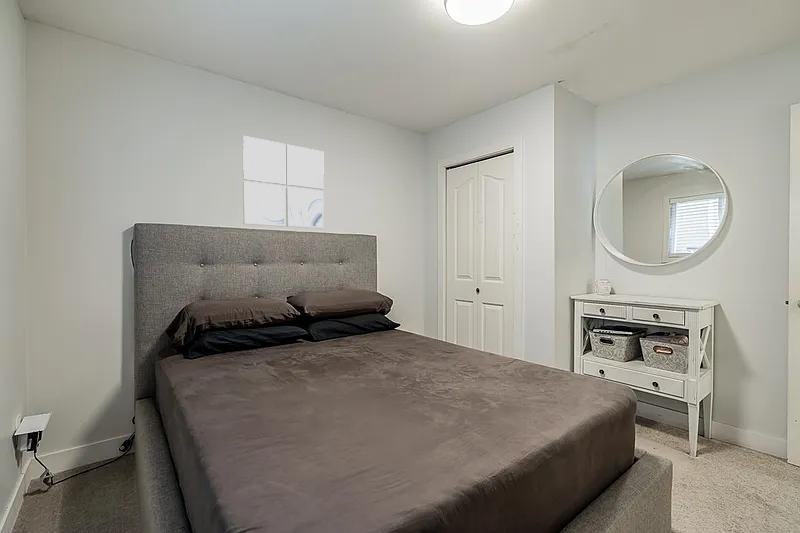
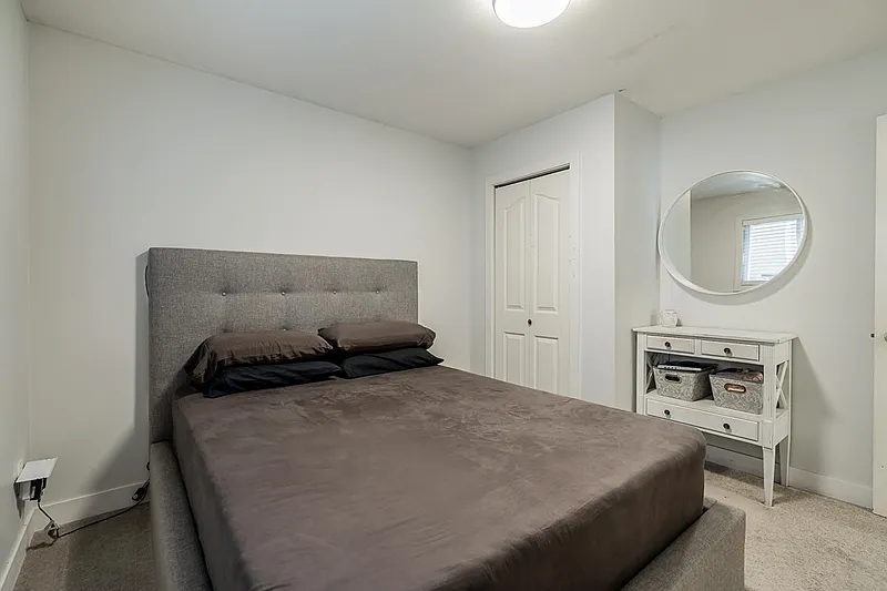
- wall art [242,135,325,230]
